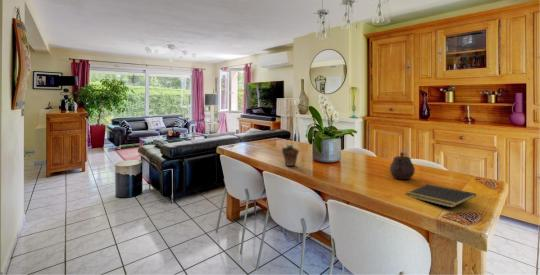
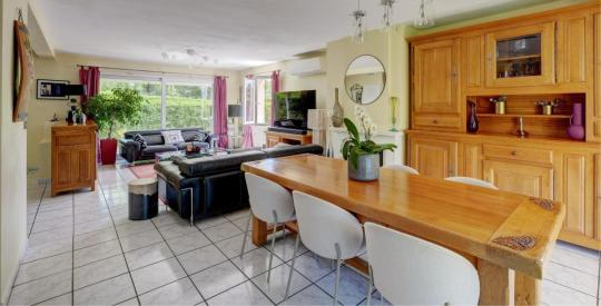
- succulent plant [281,136,300,167]
- teapot [389,152,416,180]
- notepad [404,184,477,209]
